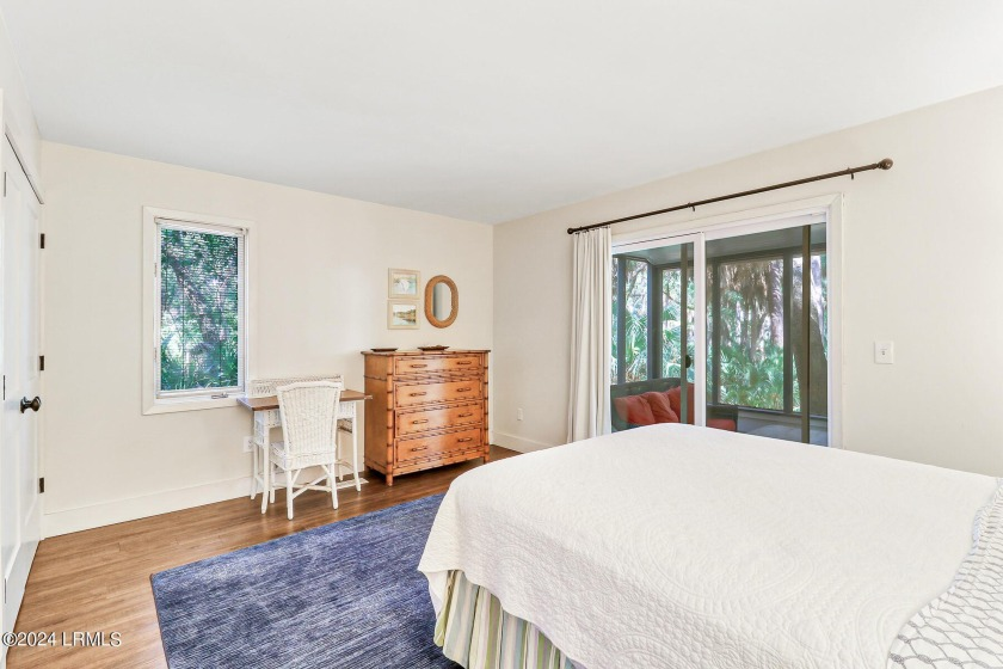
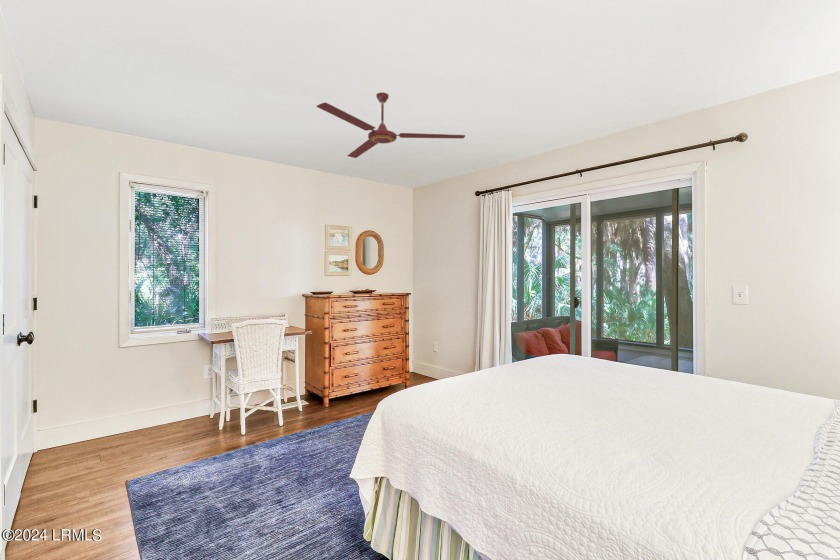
+ ceiling fan [315,91,466,159]
